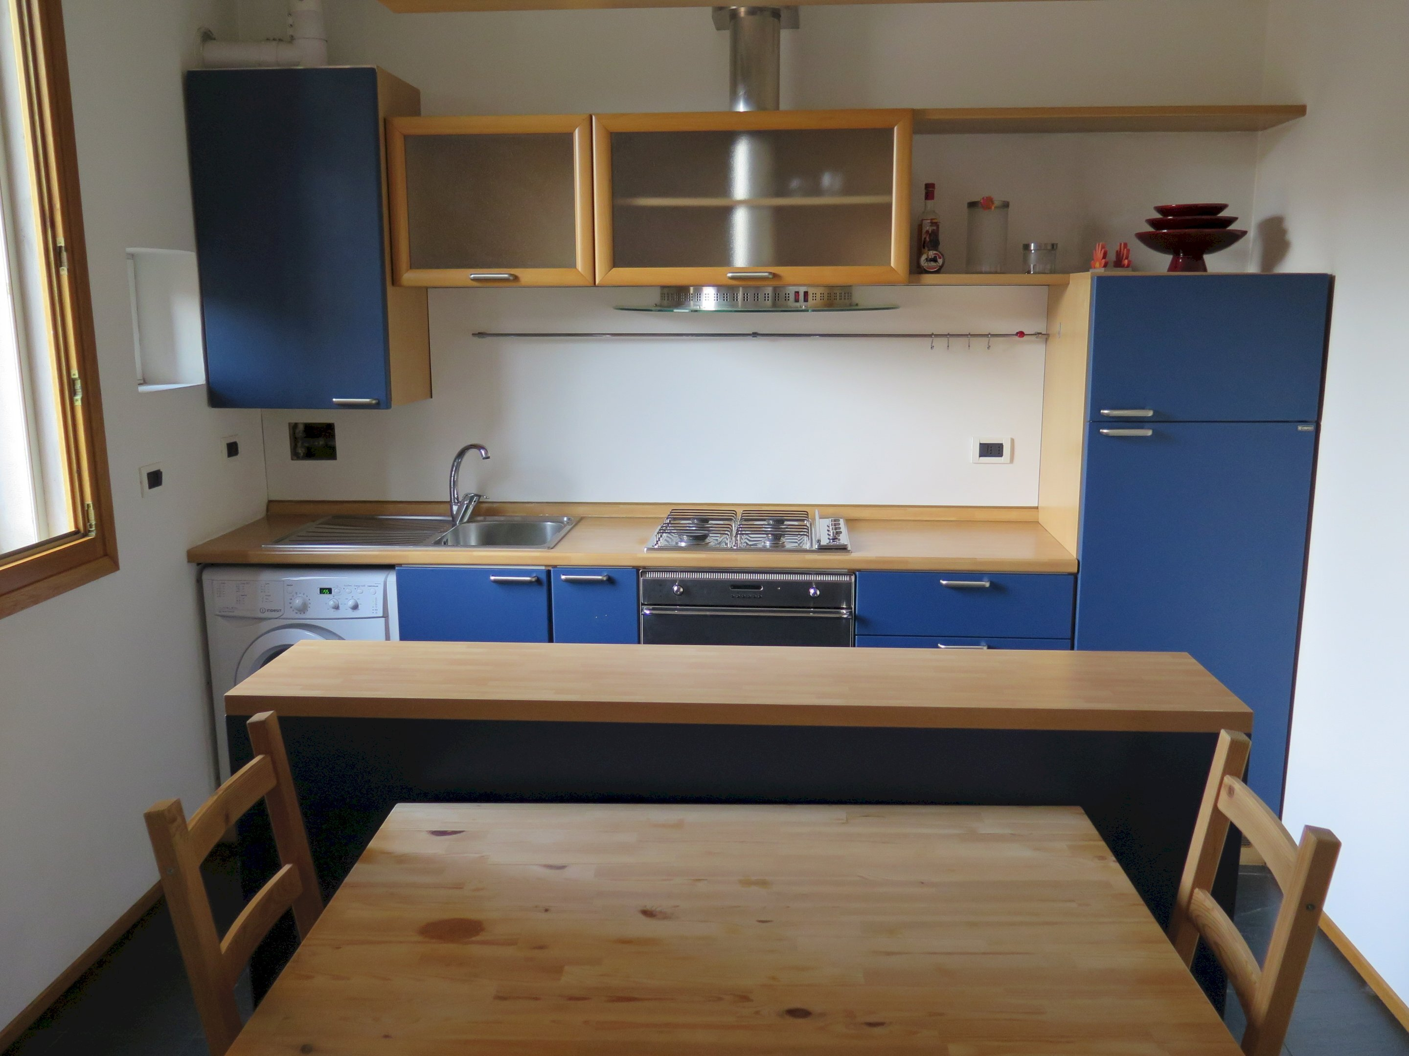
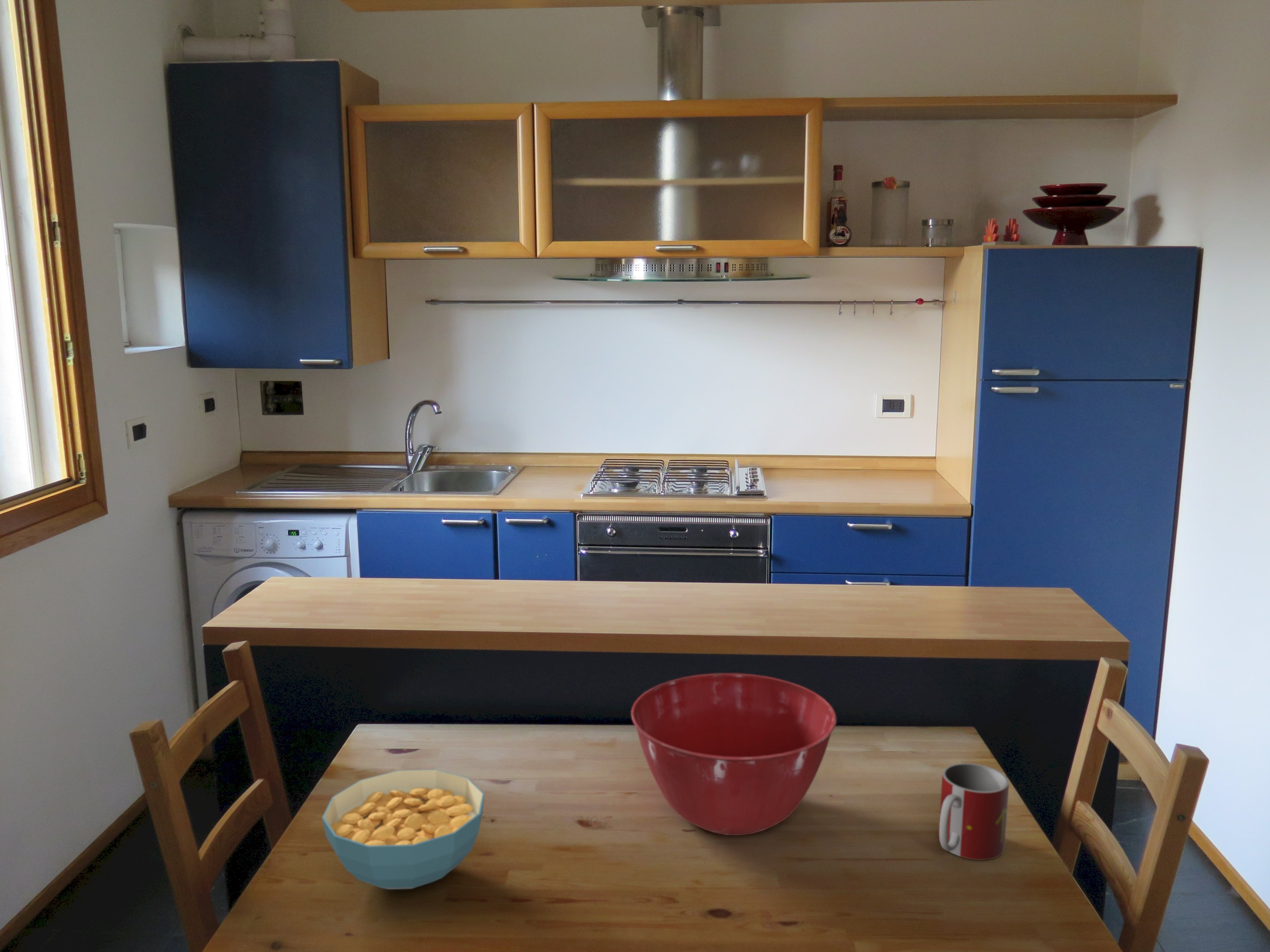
+ mixing bowl [631,673,837,836]
+ mug [938,763,1009,861]
+ cereal bowl [321,769,485,890]
